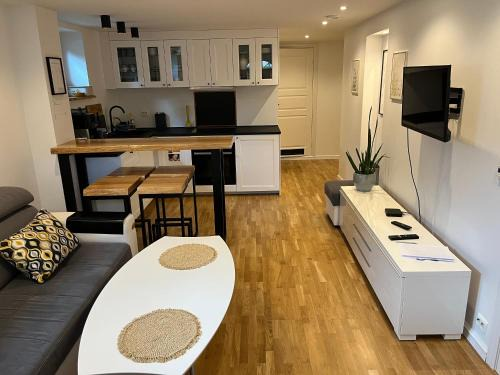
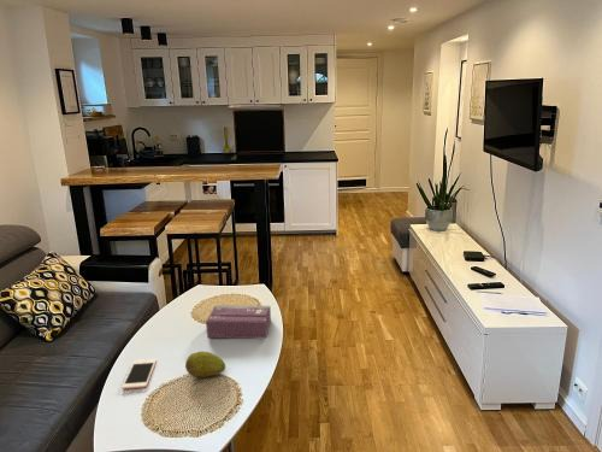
+ cell phone [120,358,158,391]
+ tissue box [205,304,272,340]
+ fruit [184,351,226,378]
